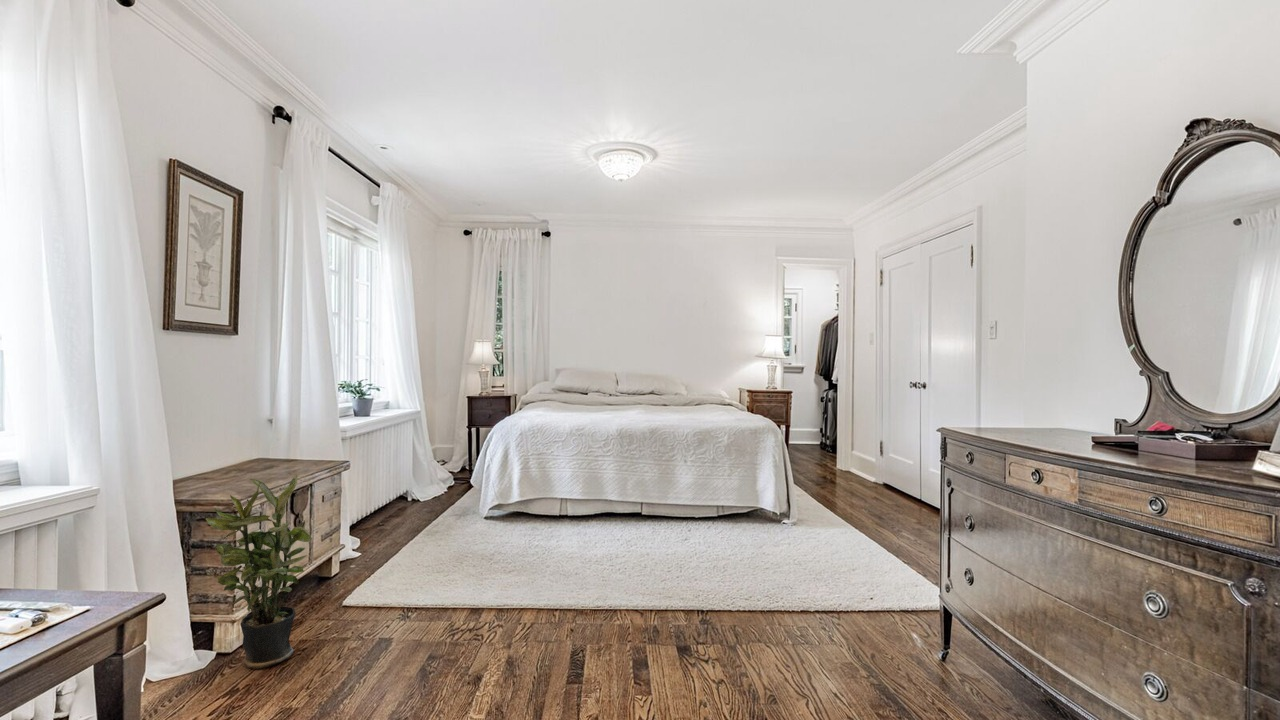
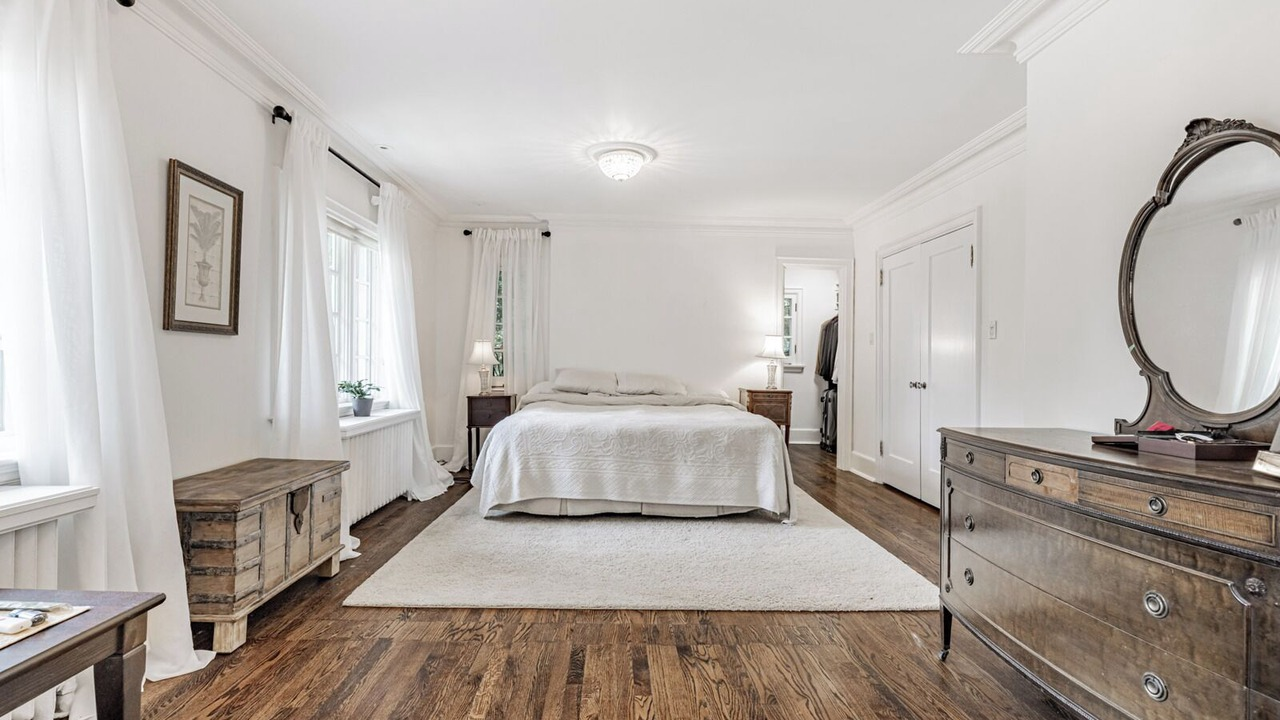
- potted plant [205,475,312,670]
